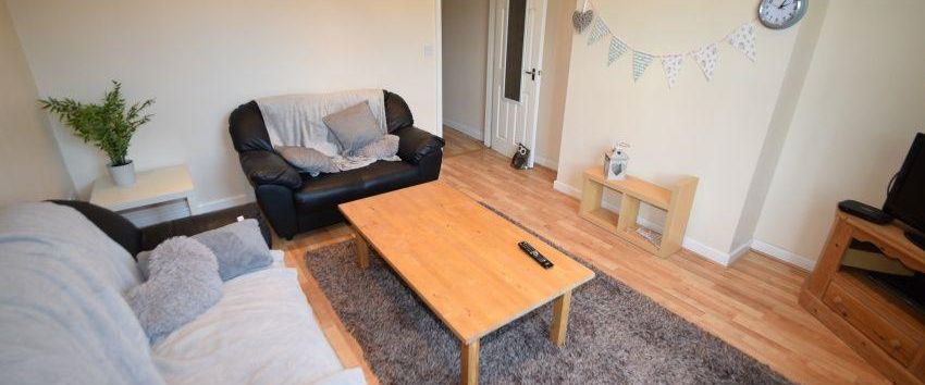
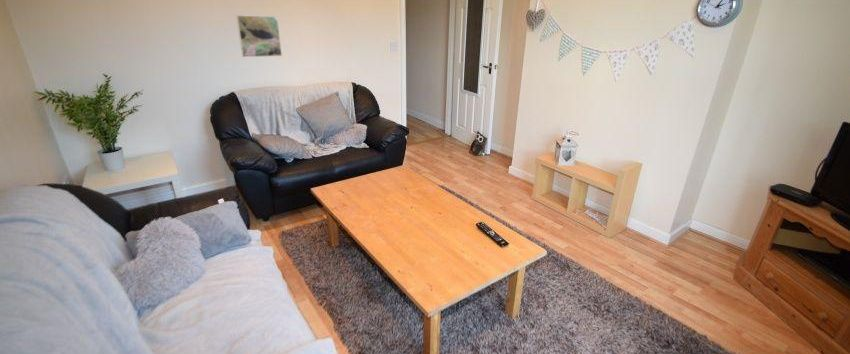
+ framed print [235,14,283,58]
